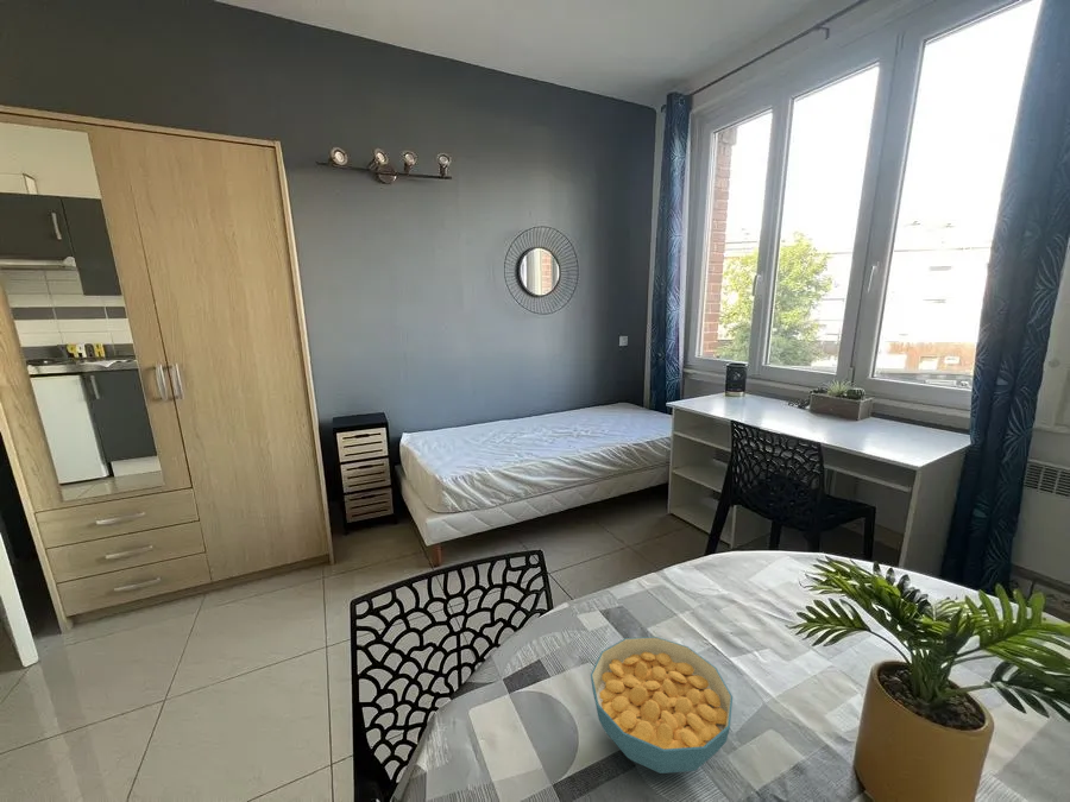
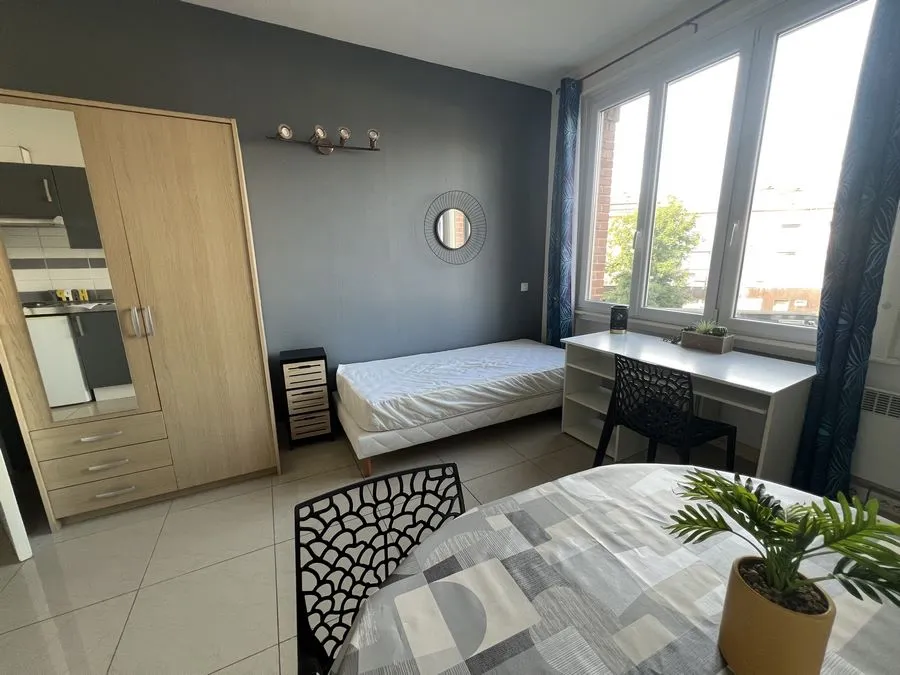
- cereal bowl [590,636,734,775]
